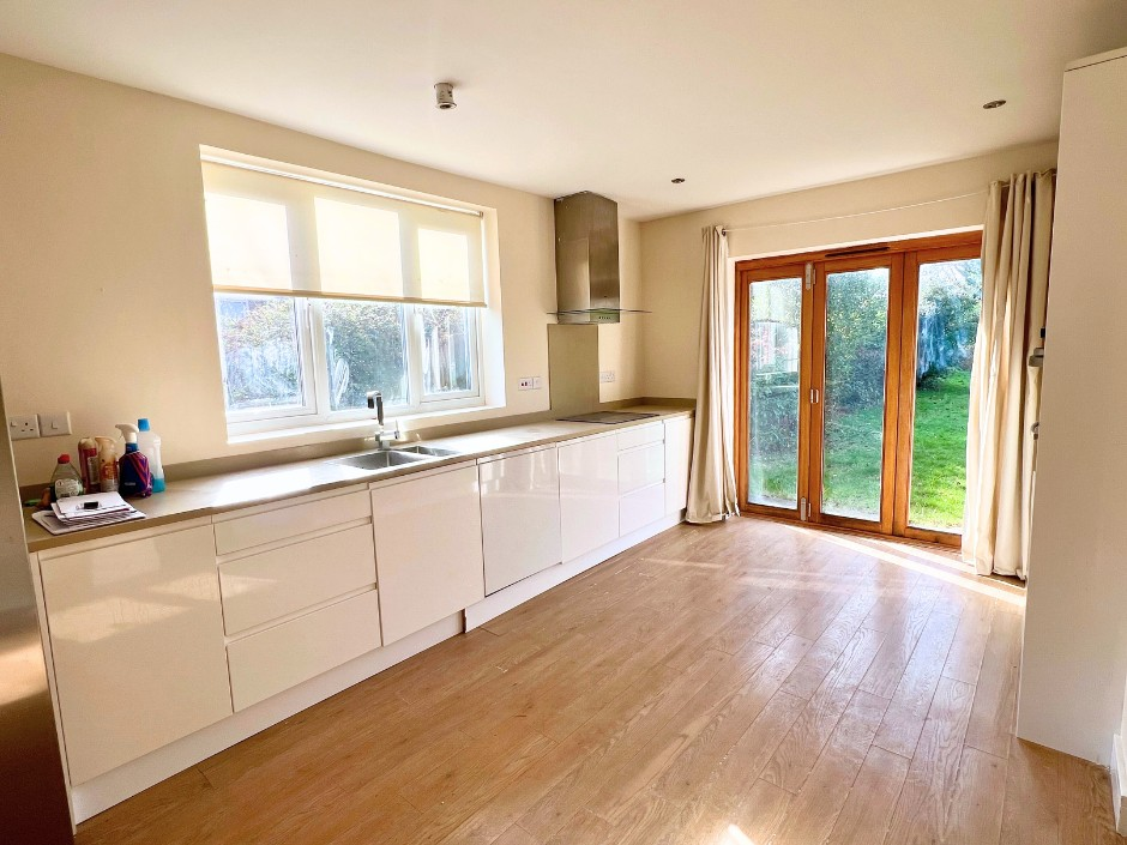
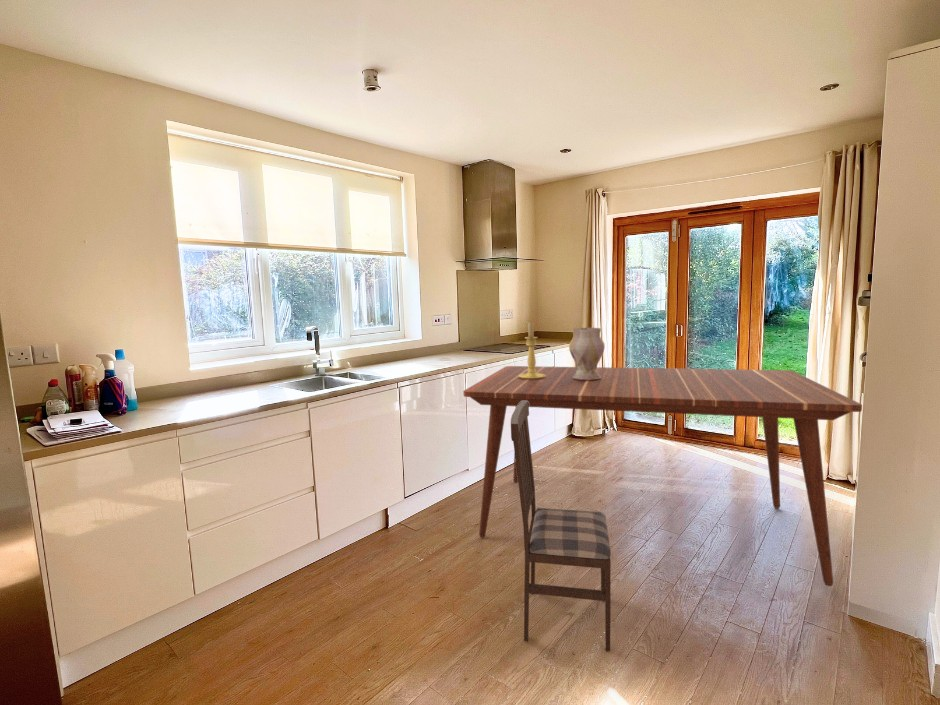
+ dining table [462,365,863,587]
+ dining chair [510,401,612,652]
+ vase [568,327,606,380]
+ candle holder [518,321,546,379]
